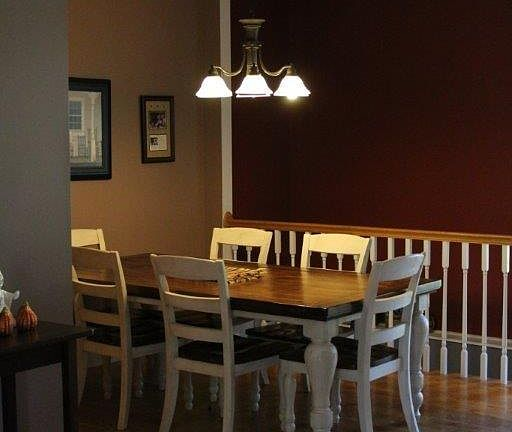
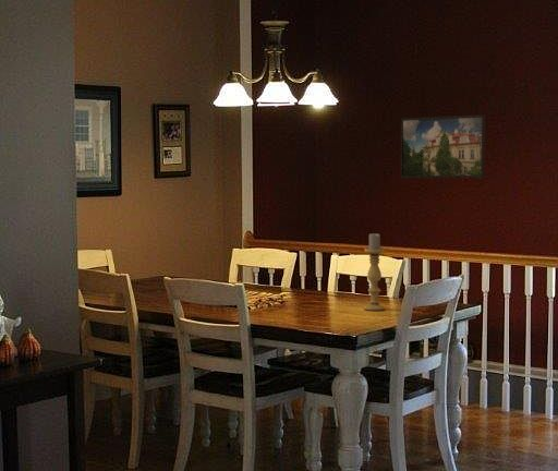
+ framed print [400,113,486,179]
+ candle holder [363,231,386,312]
